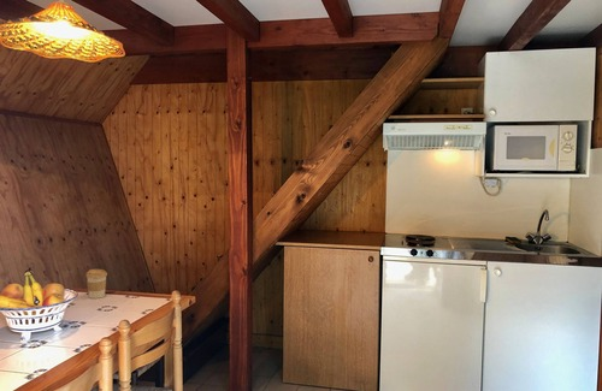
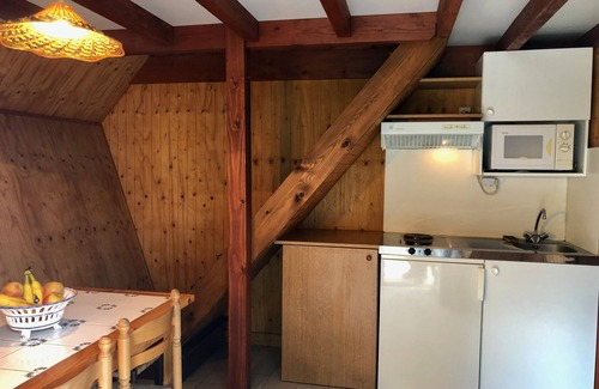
- coffee cup [85,268,108,300]
